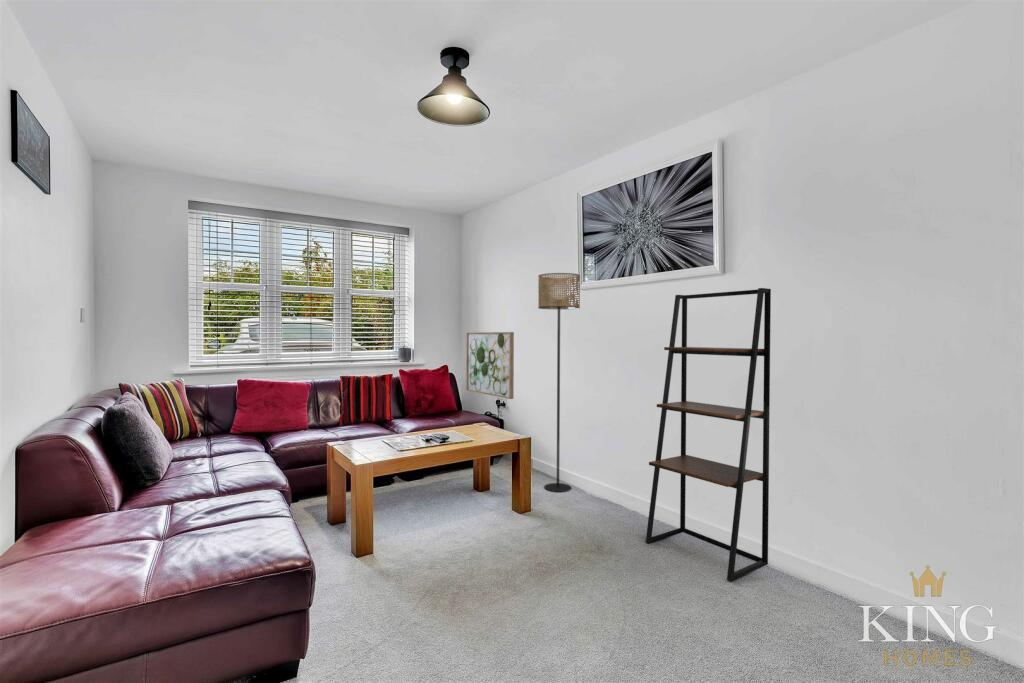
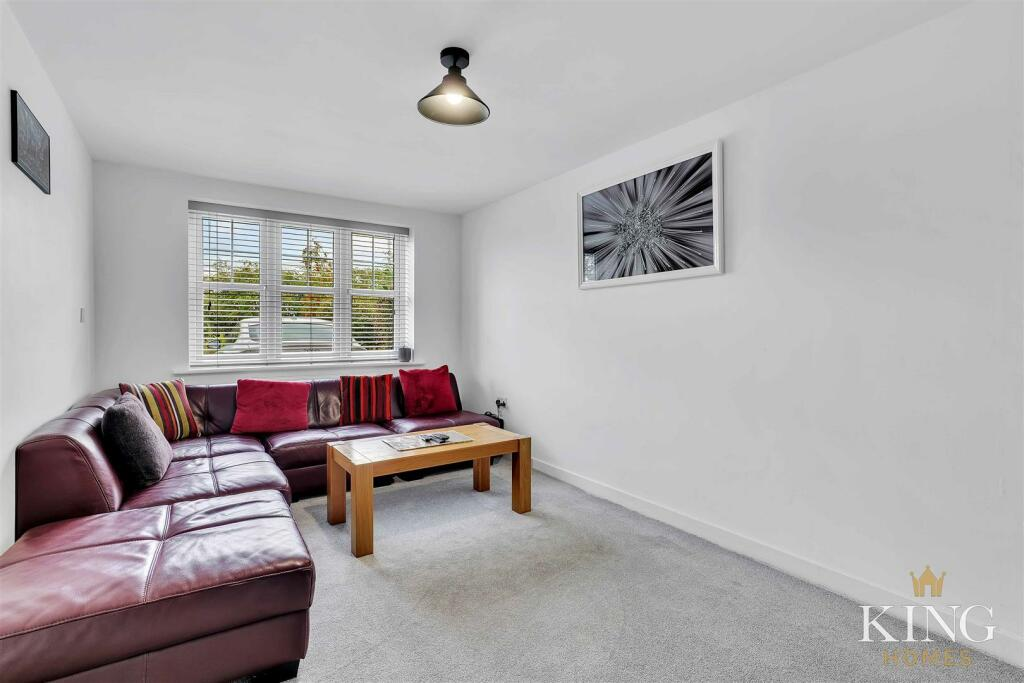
- wall art [465,331,515,400]
- floor lamp [537,272,581,493]
- shelving unit [645,287,772,582]
